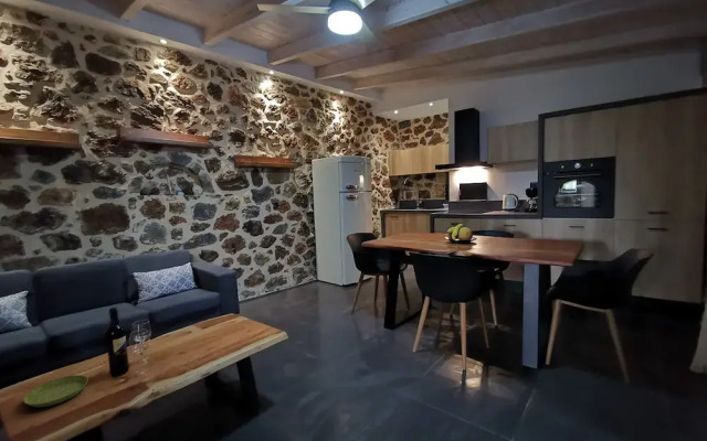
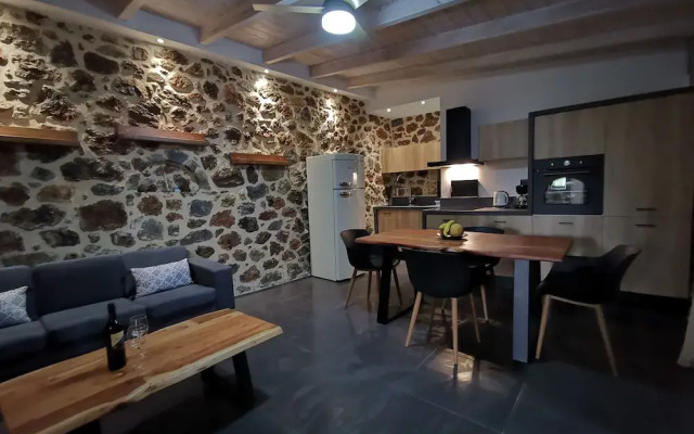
- saucer [22,374,89,408]
